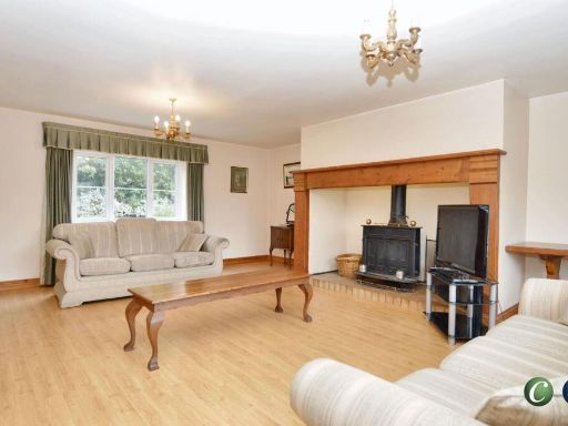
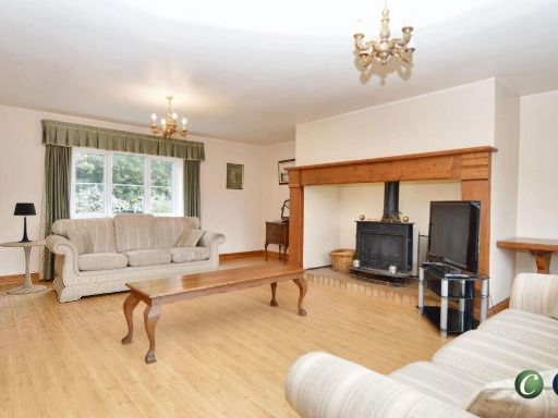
+ table lamp [12,201,38,243]
+ side table [0,239,48,295]
